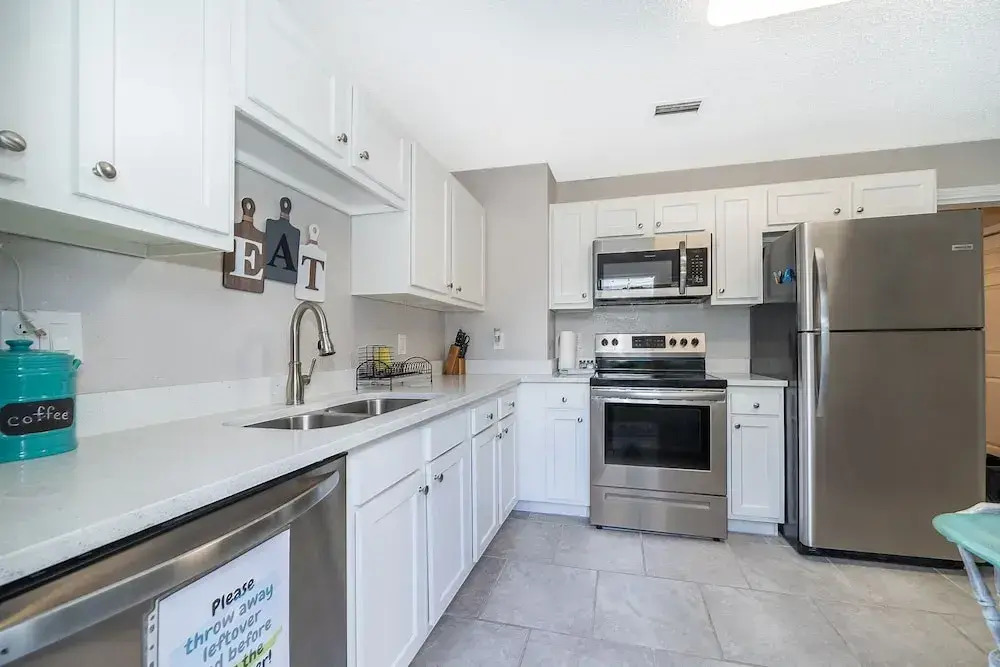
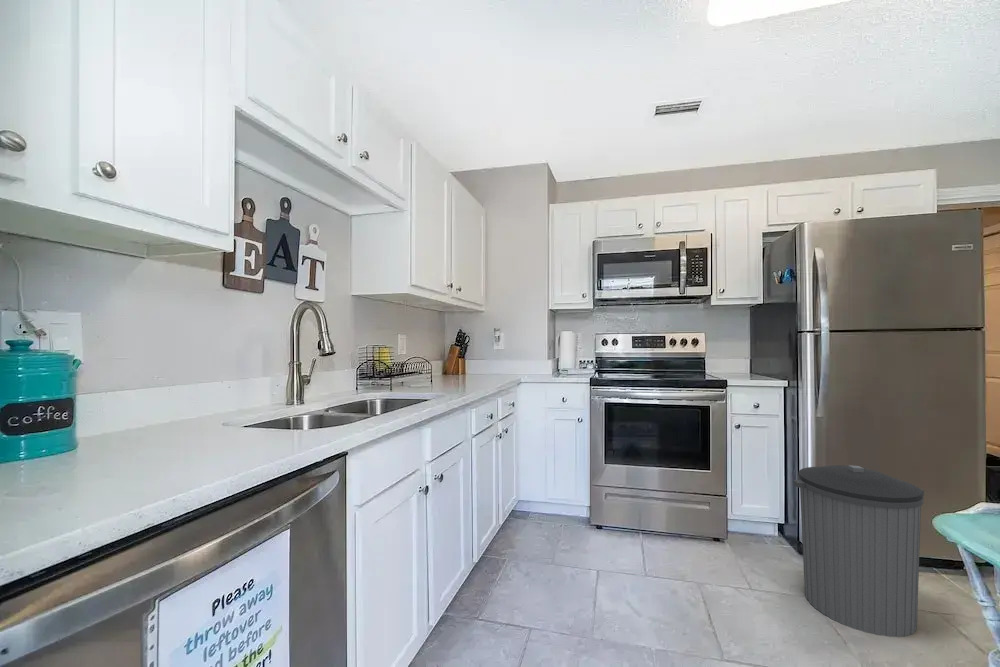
+ trash can [793,464,925,638]
